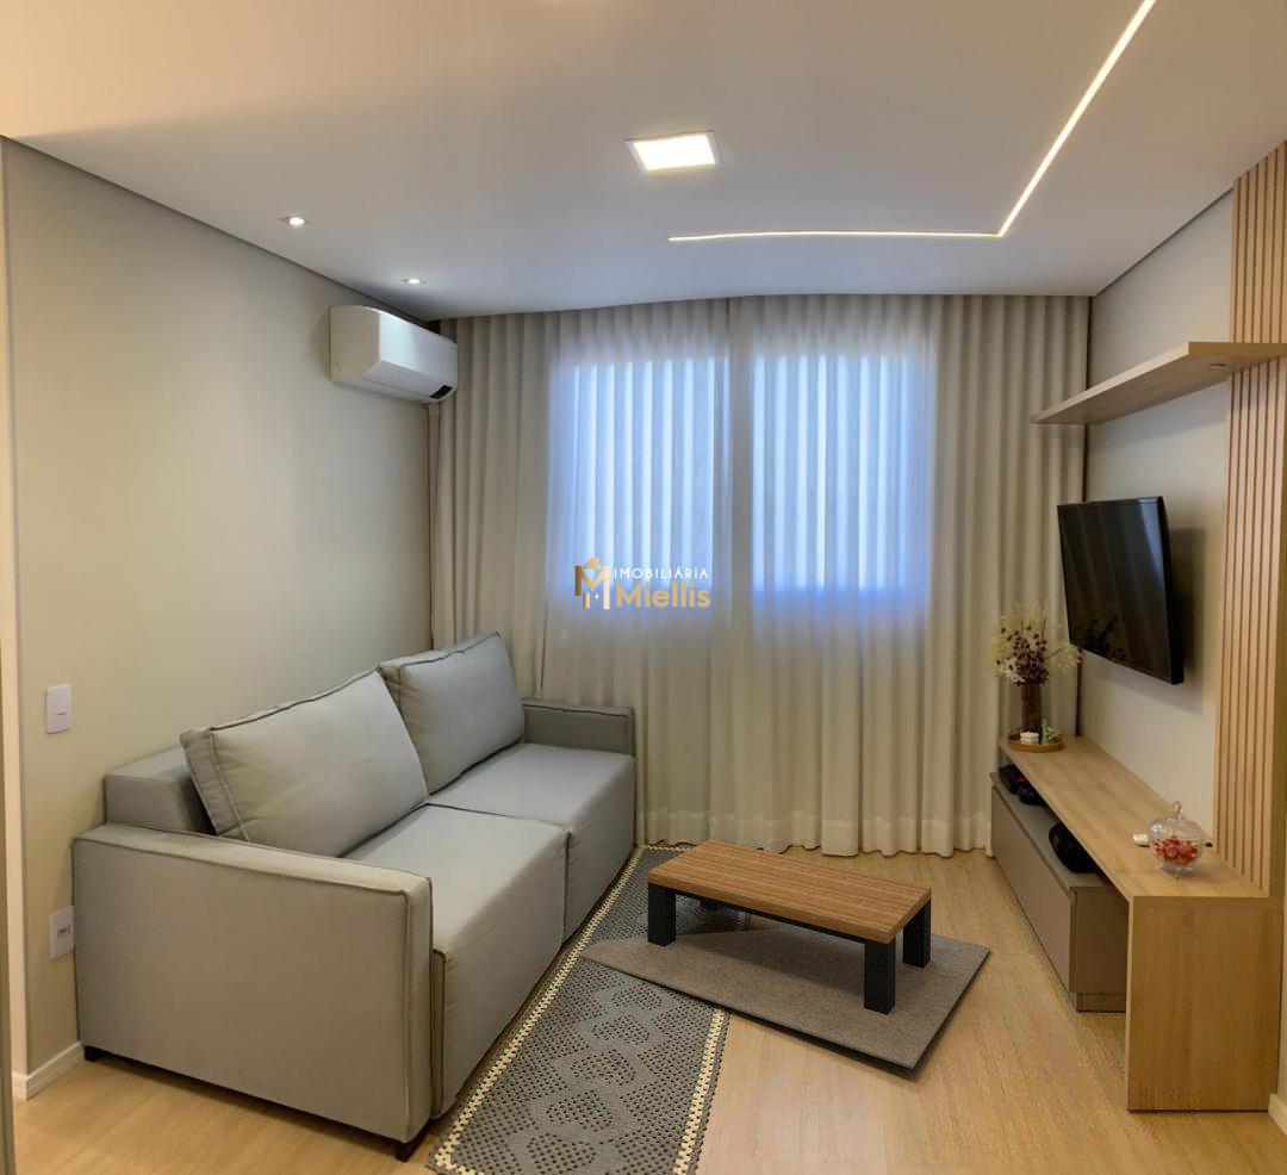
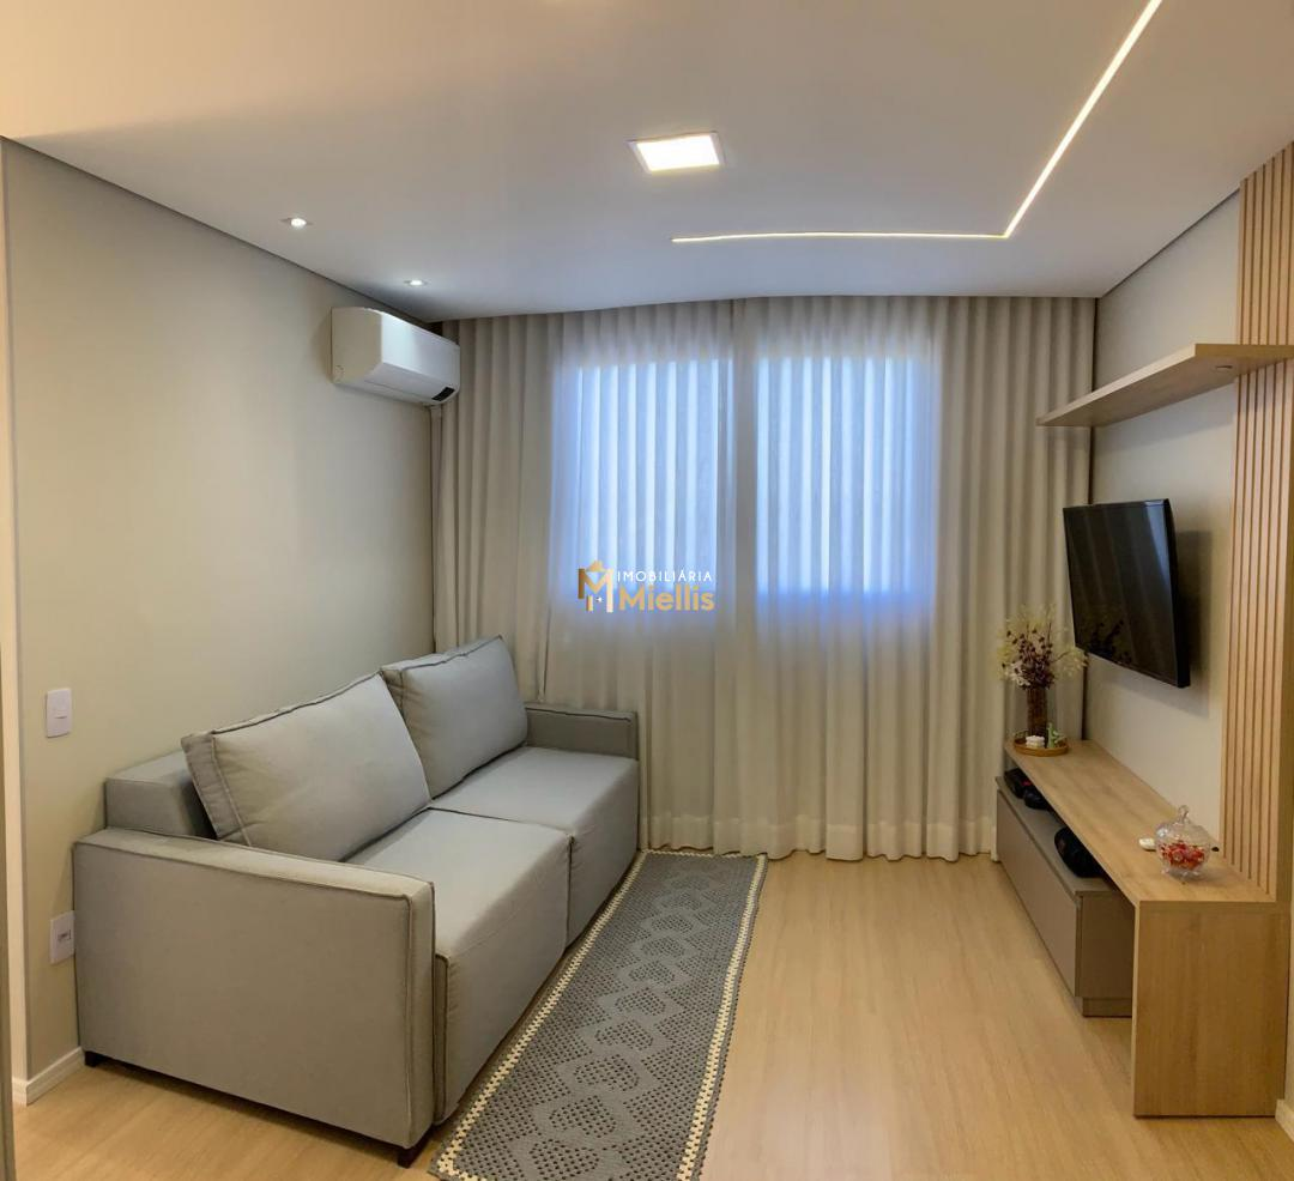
- coffee table [577,838,991,1070]
